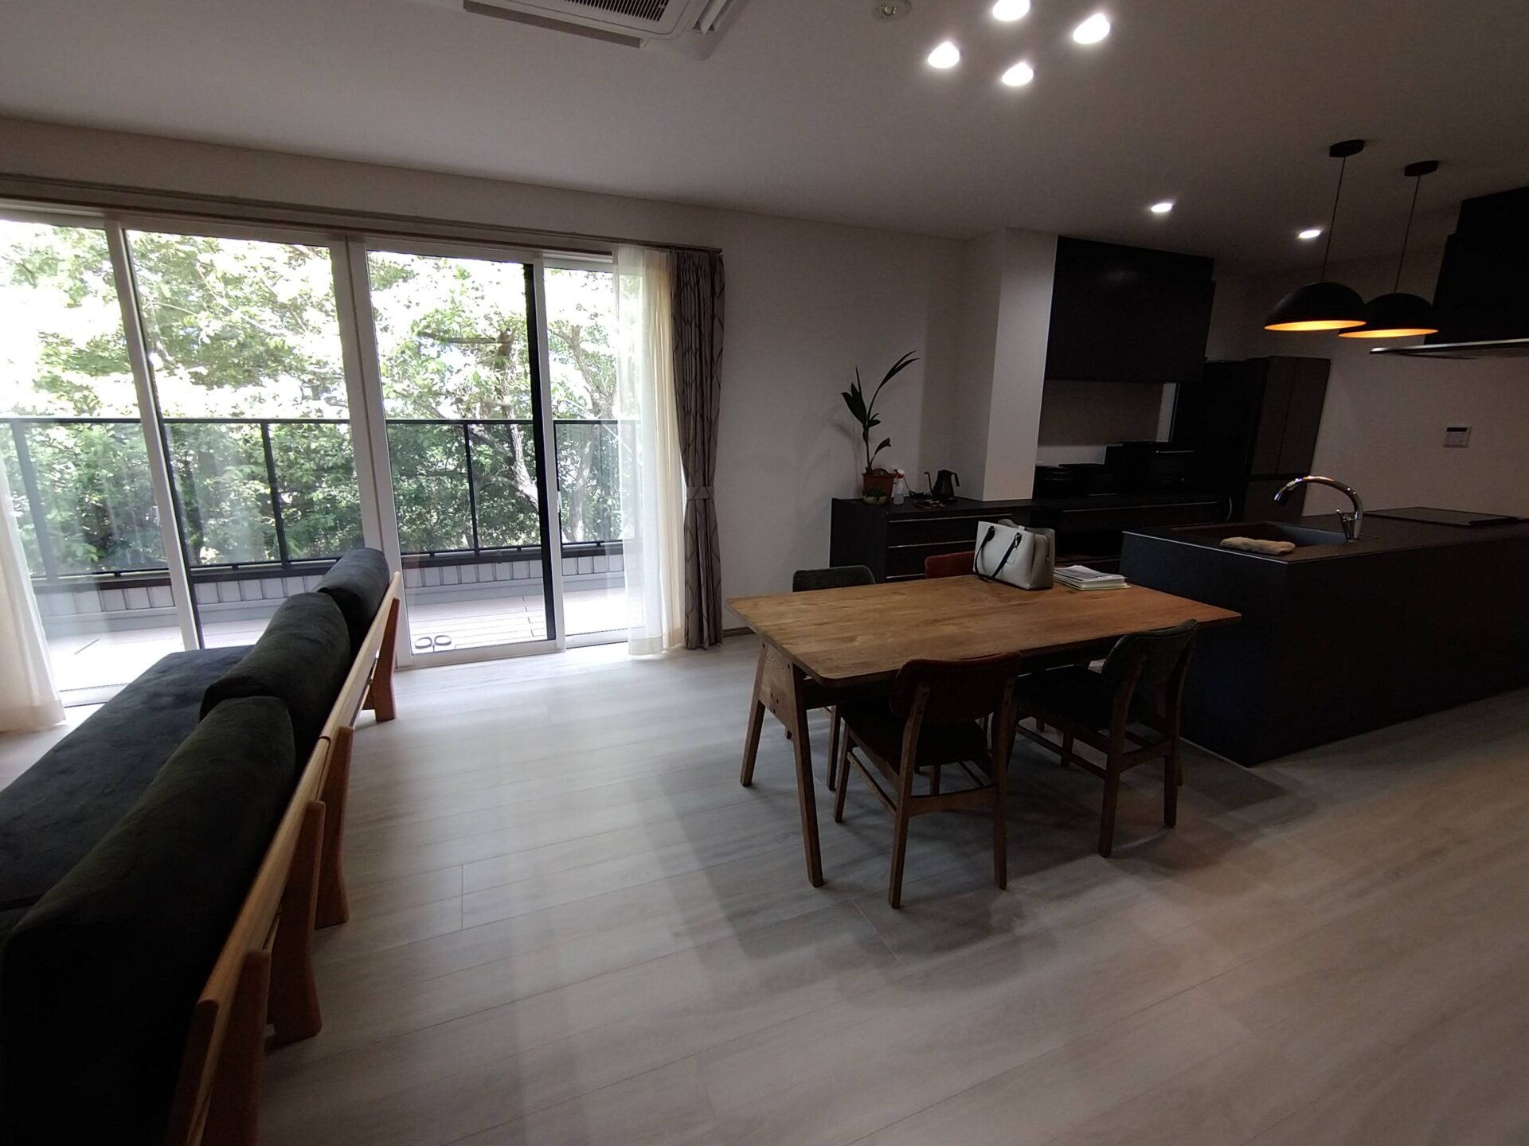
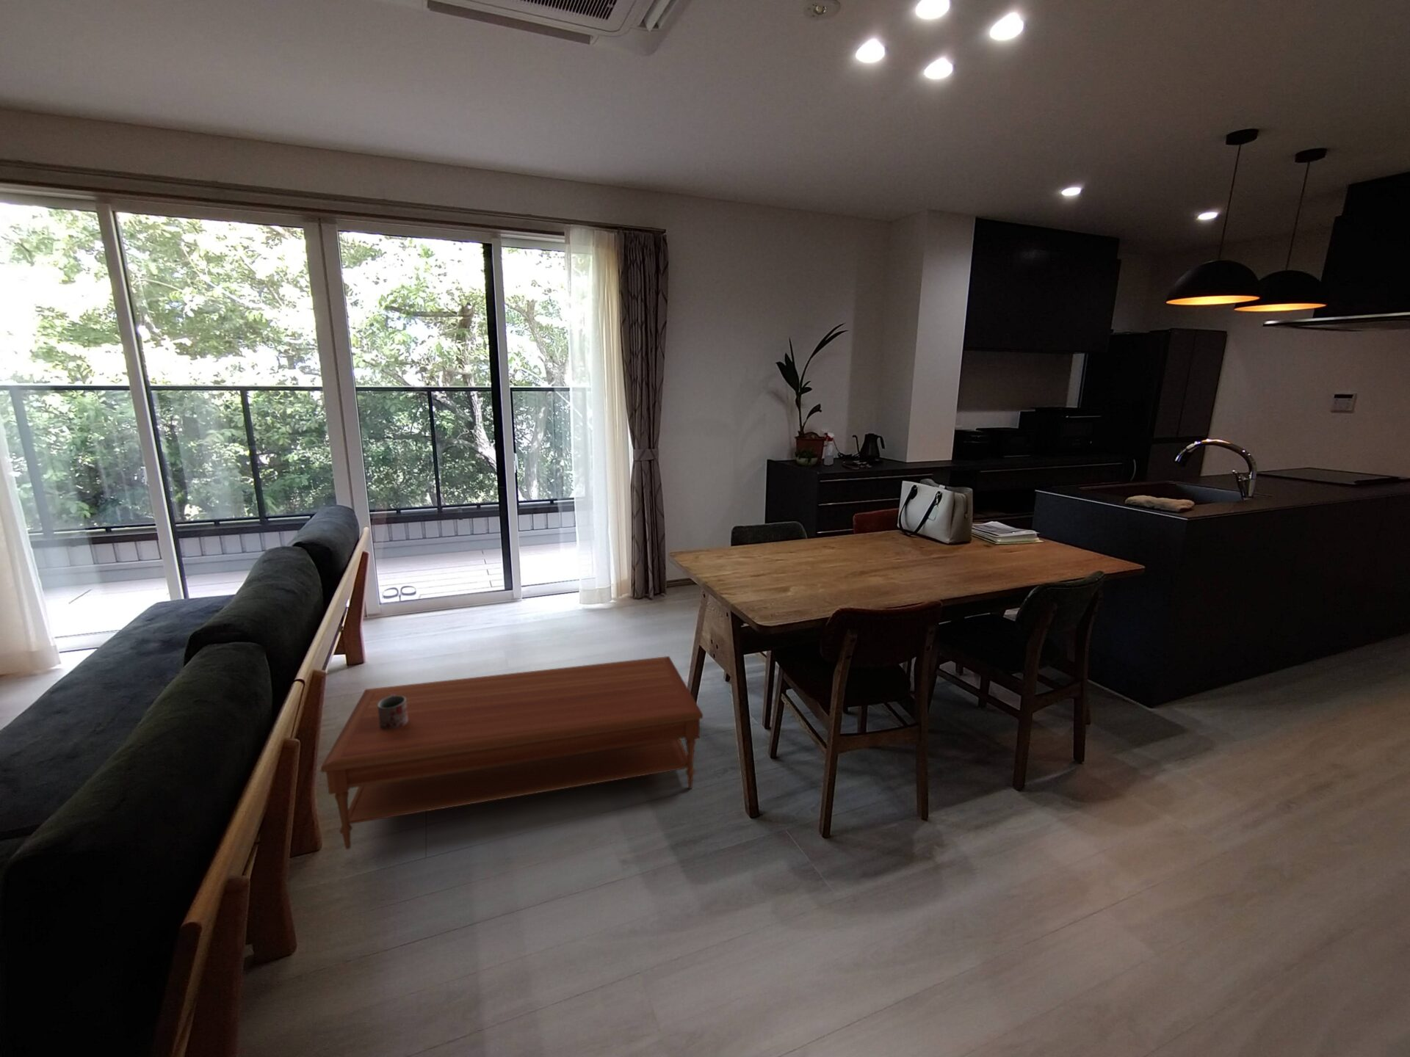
+ mug [379,694,407,729]
+ coffee table [320,655,704,850]
